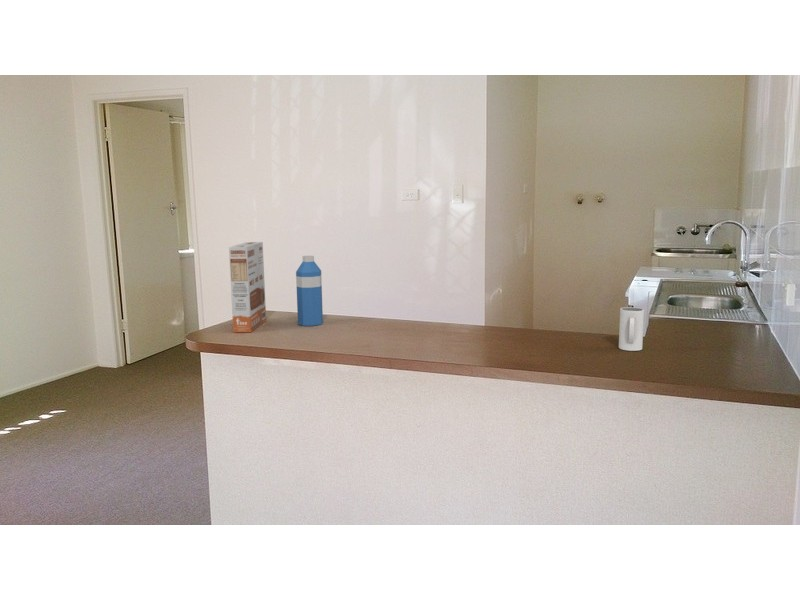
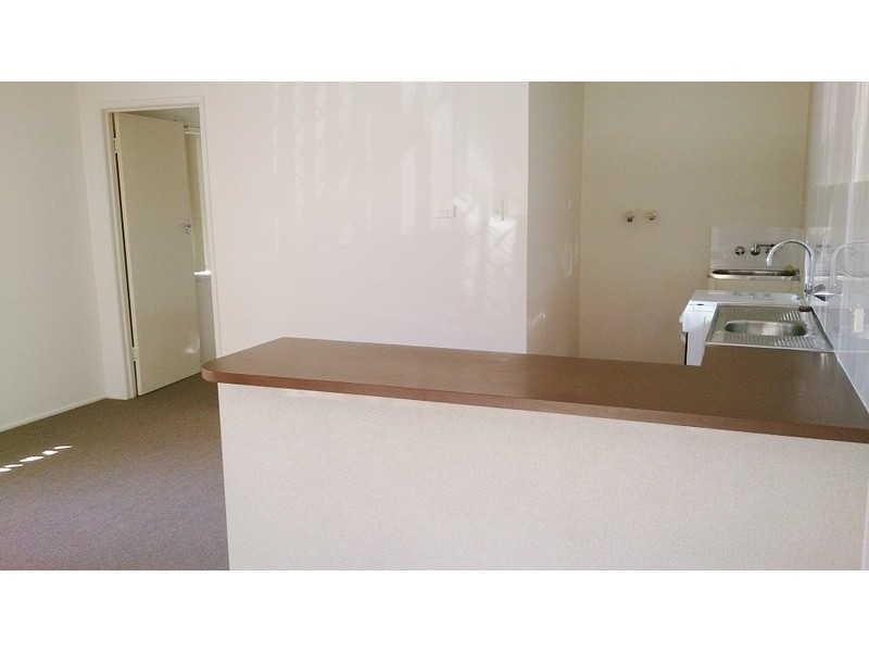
- cereal box [228,241,267,333]
- mug [618,306,645,352]
- water bottle [295,255,324,327]
